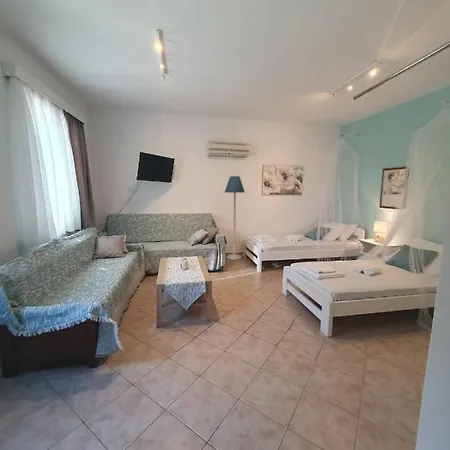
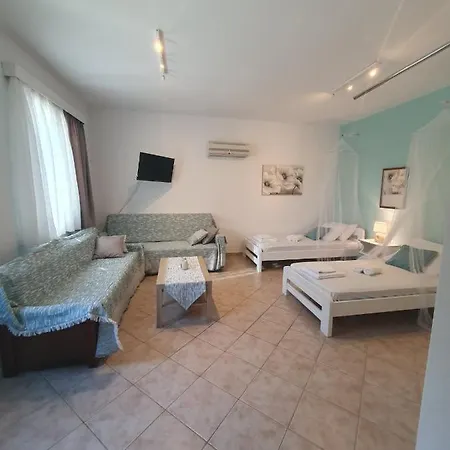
- floor lamp [224,175,246,261]
